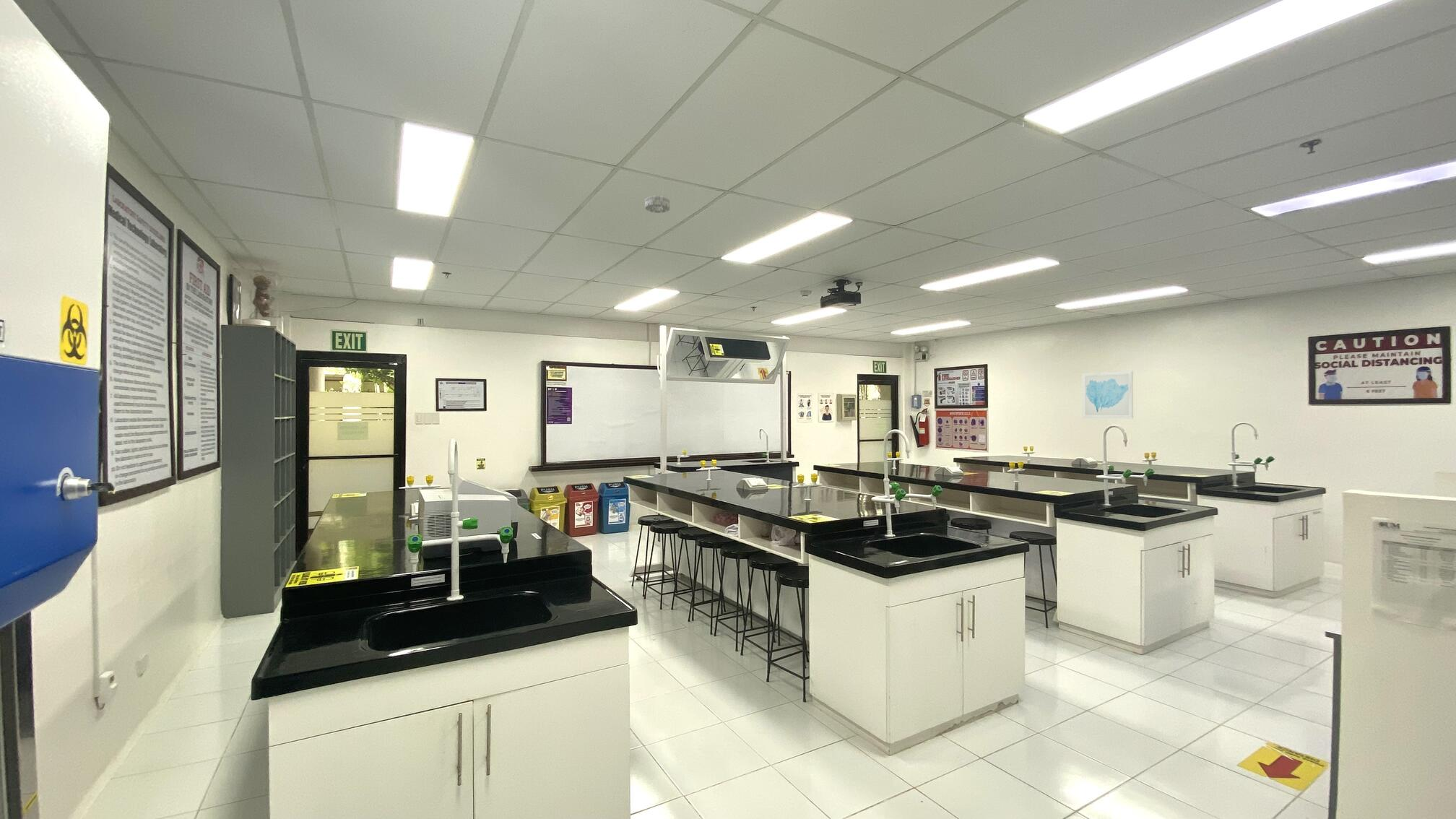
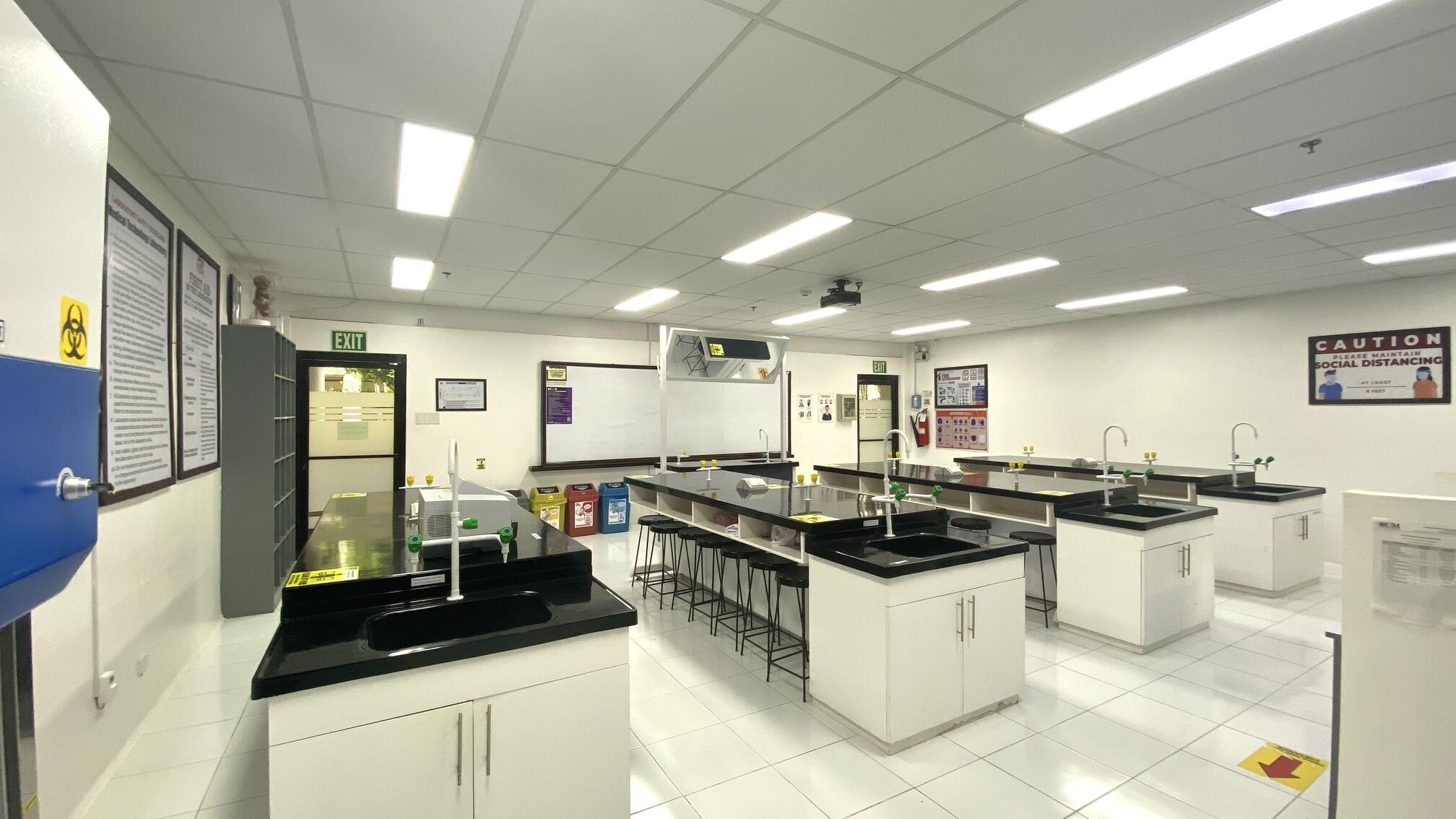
- wall art [1081,370,1134,420]
- smoke detector [644,195,671,214]
